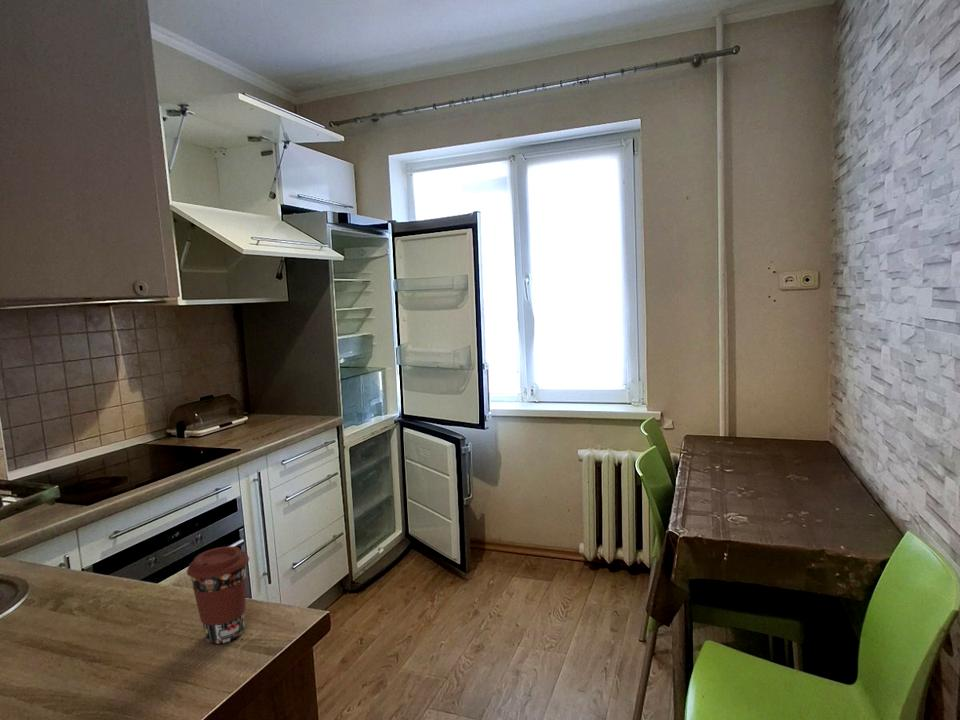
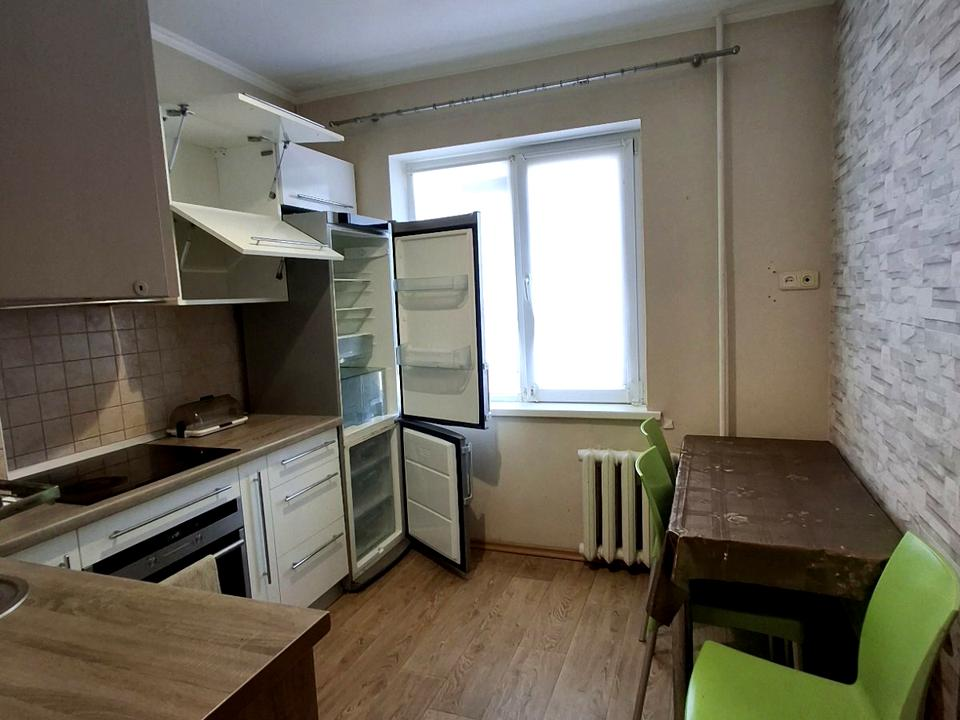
- coffee cup [186,545,250,645]
